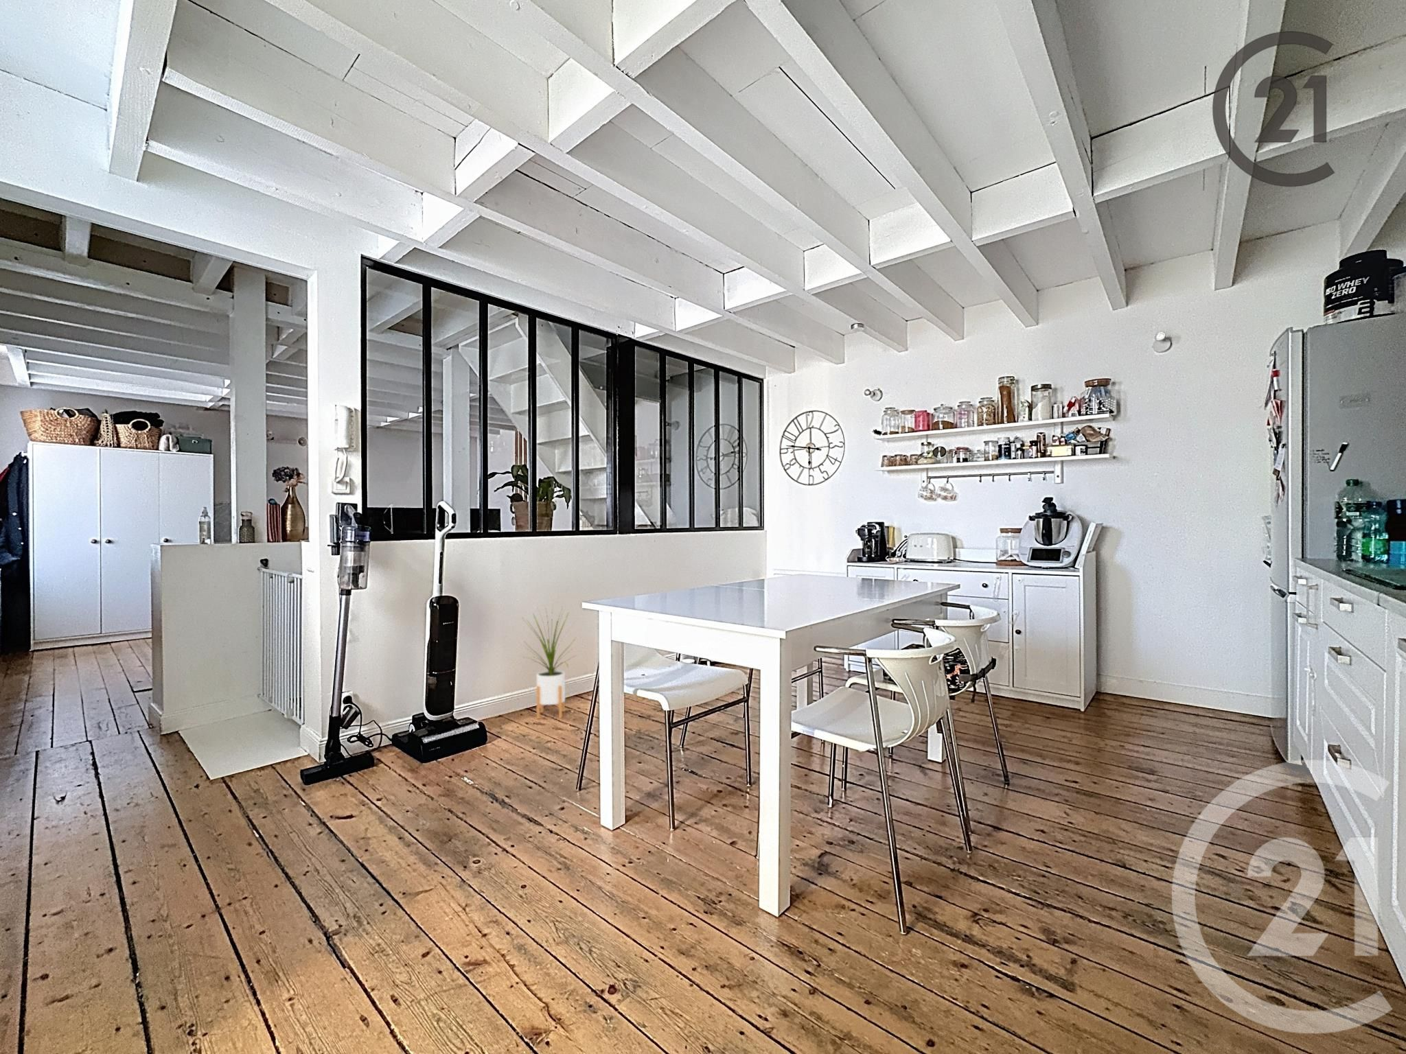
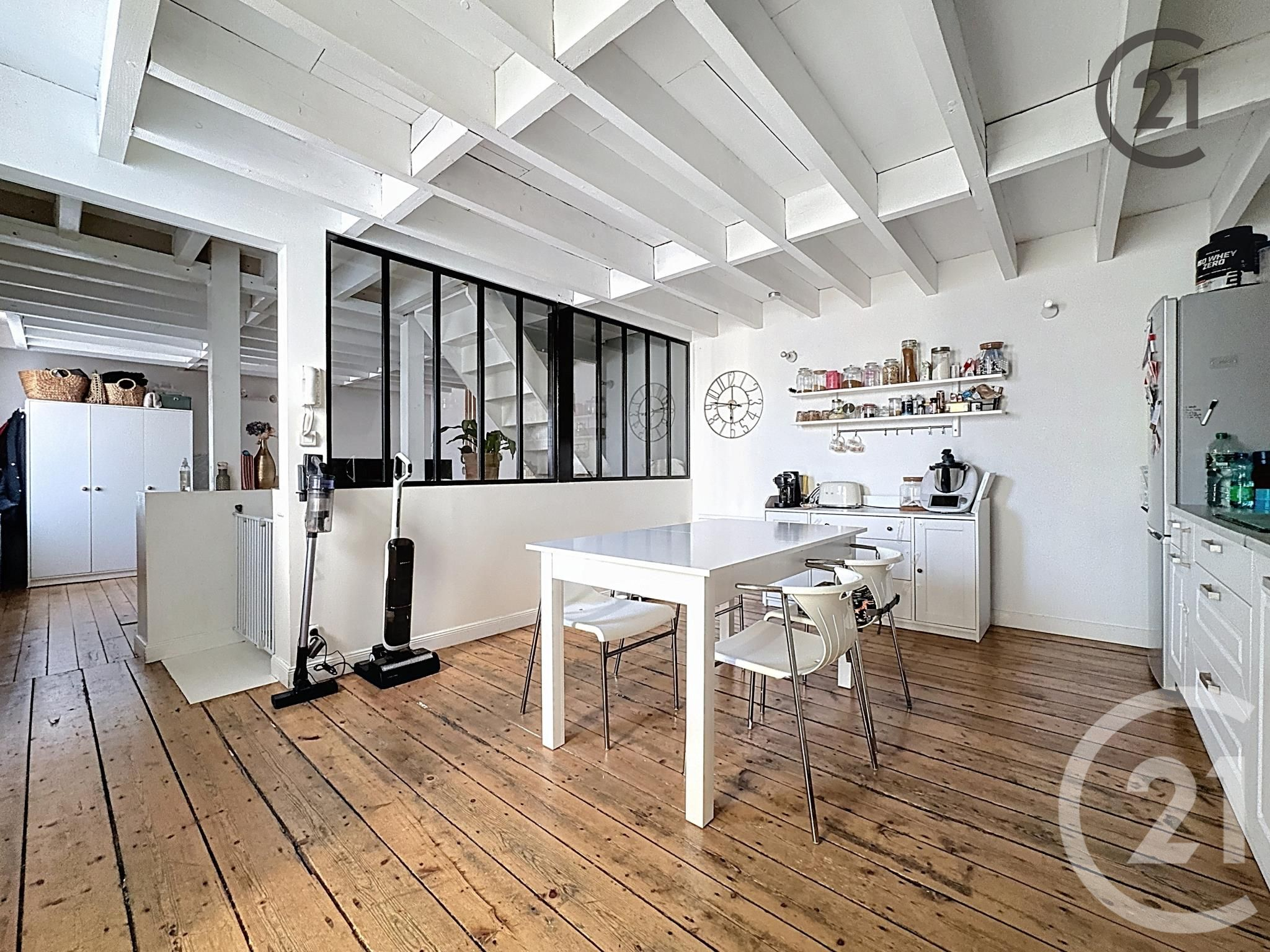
- house plant [520,603,578,720]
